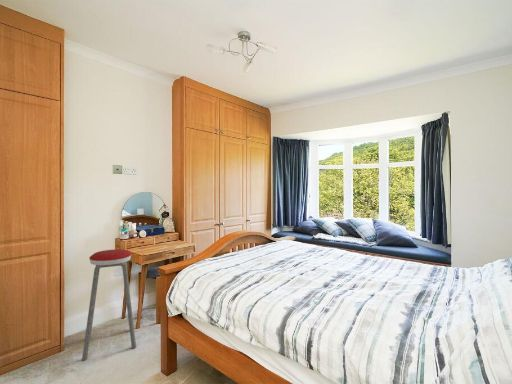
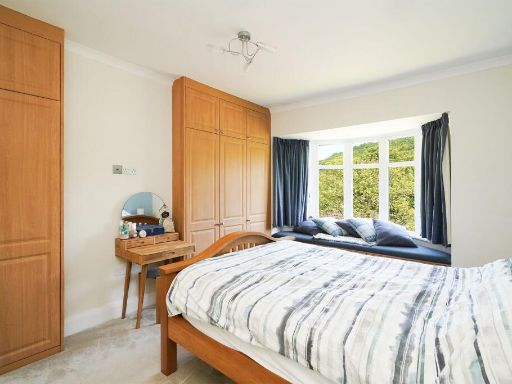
- music stool [81,248,137,361]
